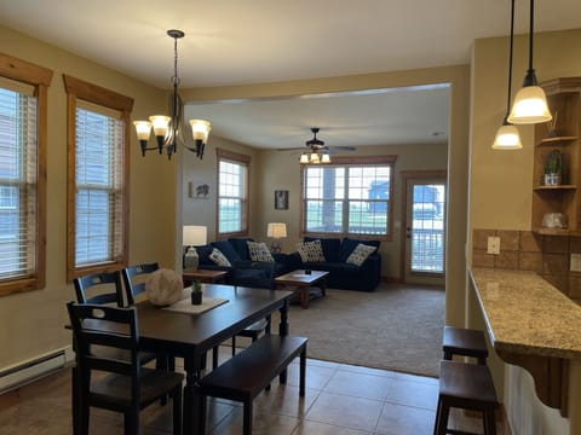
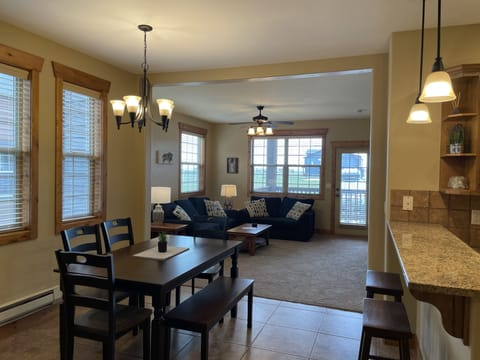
- decorative ball [144,267,184,307]
